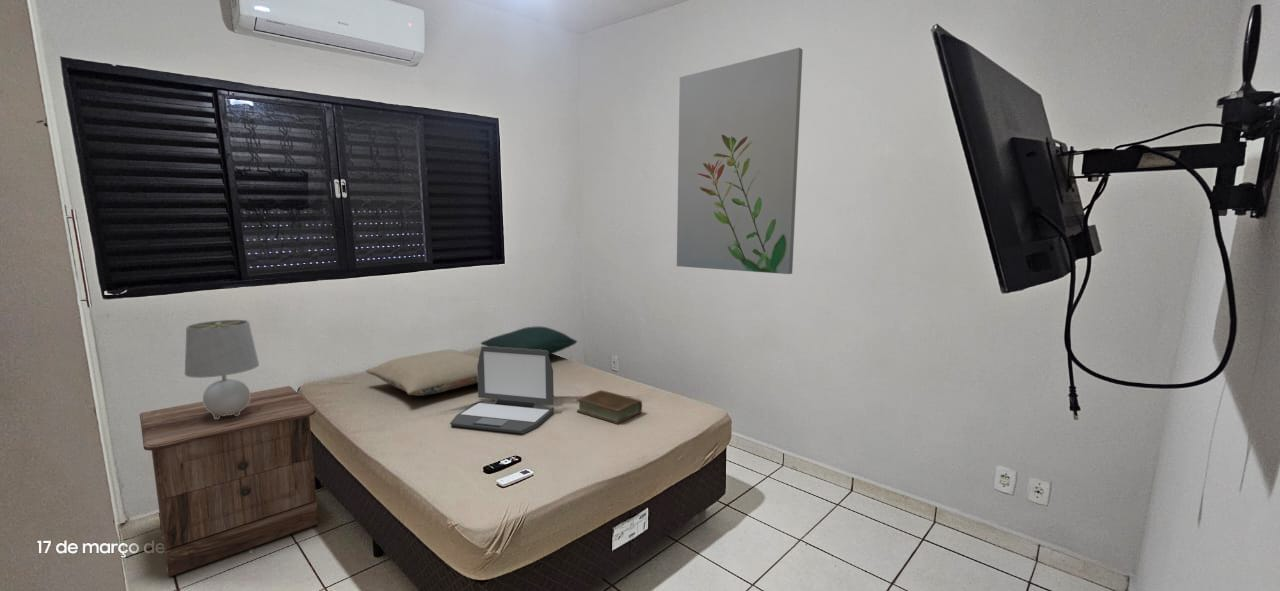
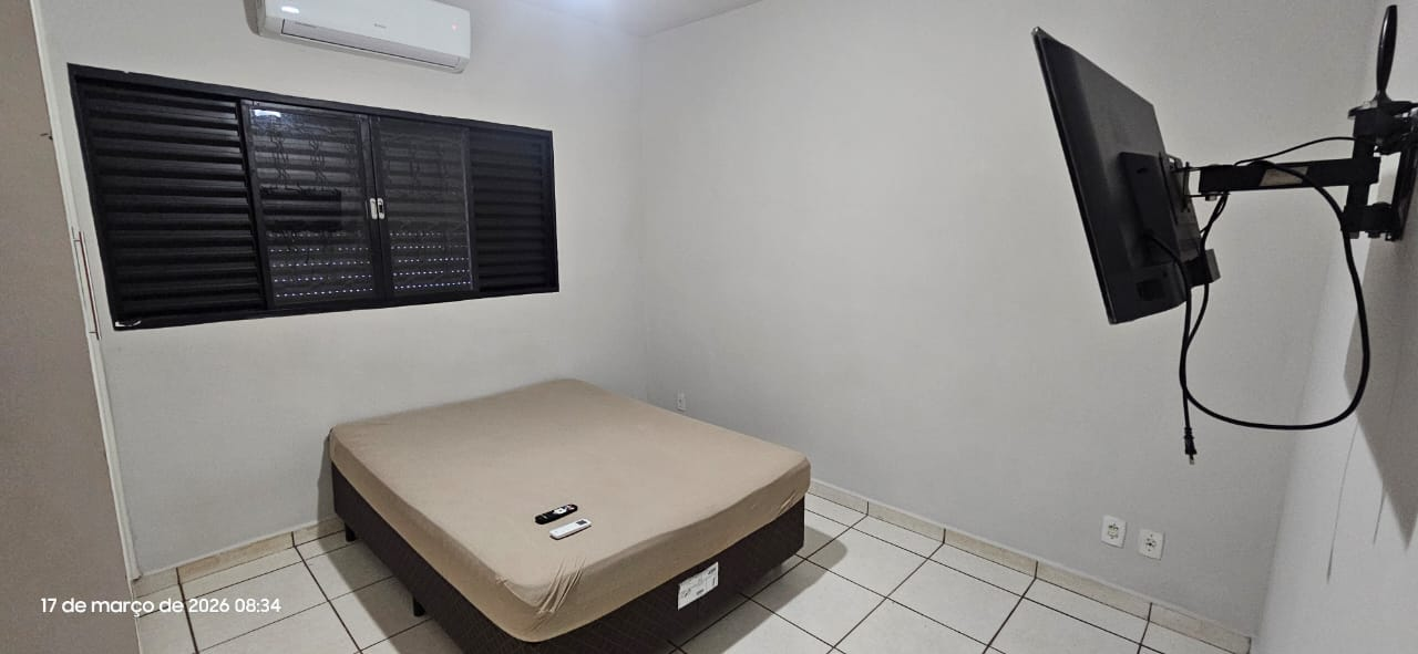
- wall art [676,47,804,275]
- book [576,389,643,425]
- table lamp [184,319,260,419]
- pillow [365,348,479,397]
- nightstand [139,385,319,578]
- pillow [480,325,578,356]
- laptop [449,345,555,435]
